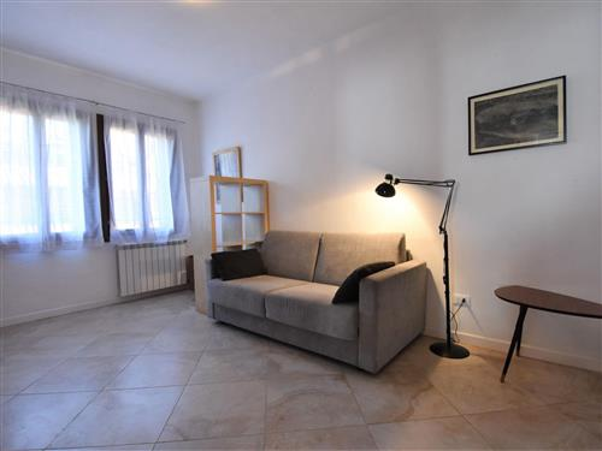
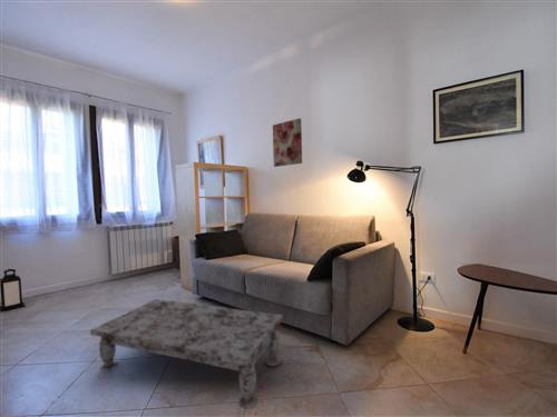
+ lantern [0,268,27,312]
+ coffee table [89,298,284,410]
+ wall art [272,118,303,168]
